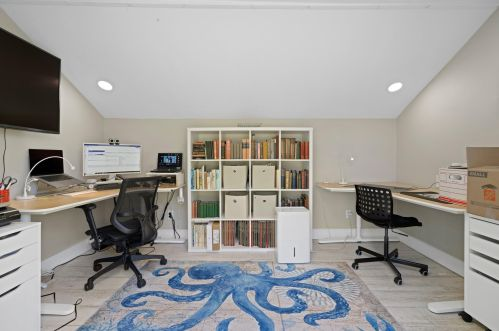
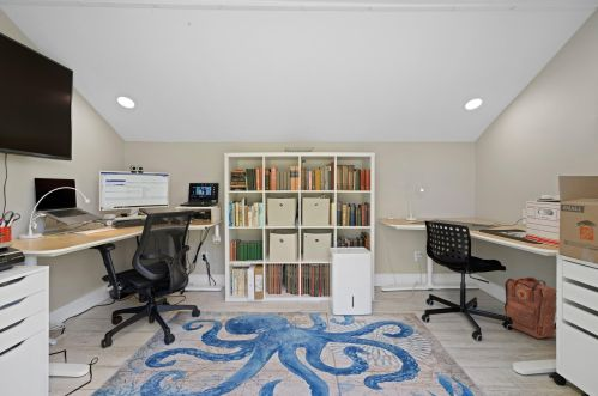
+ backpack [503,276,557,340]
